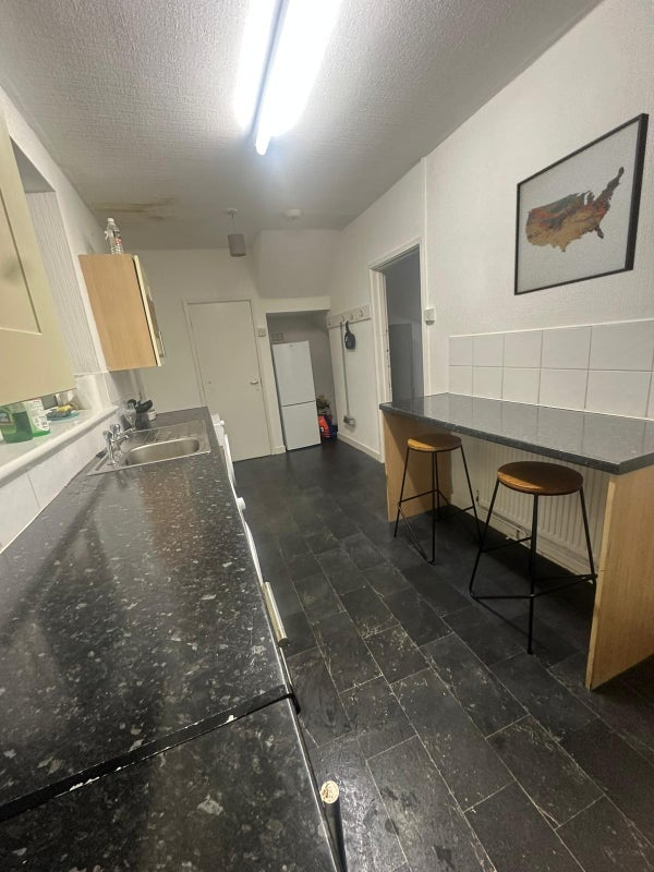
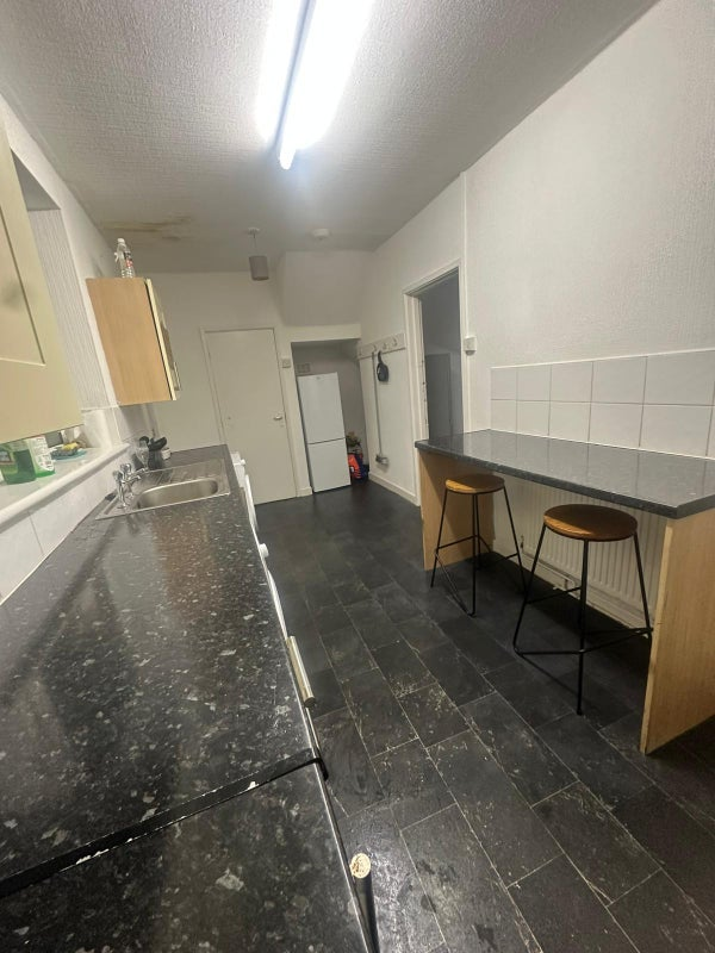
- wall art [513,112,651,296]
